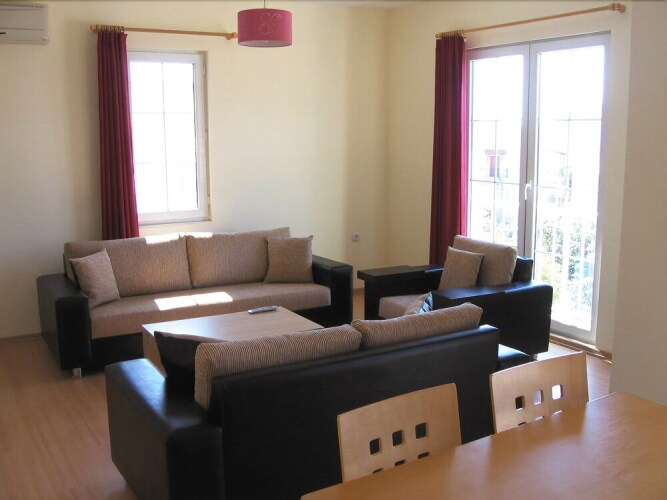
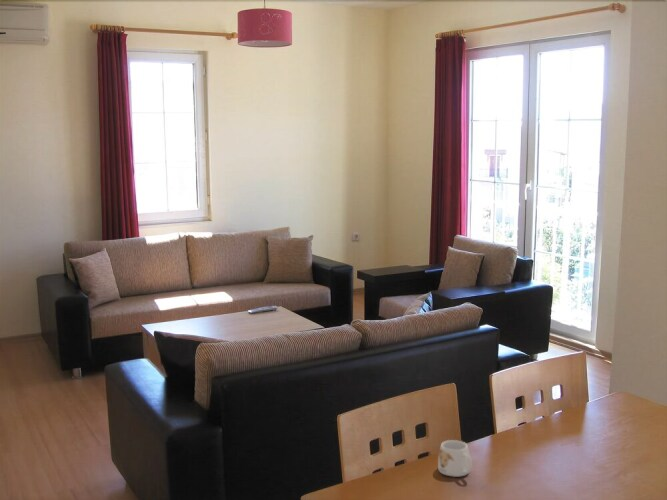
+ mug [437,439,473,478]
